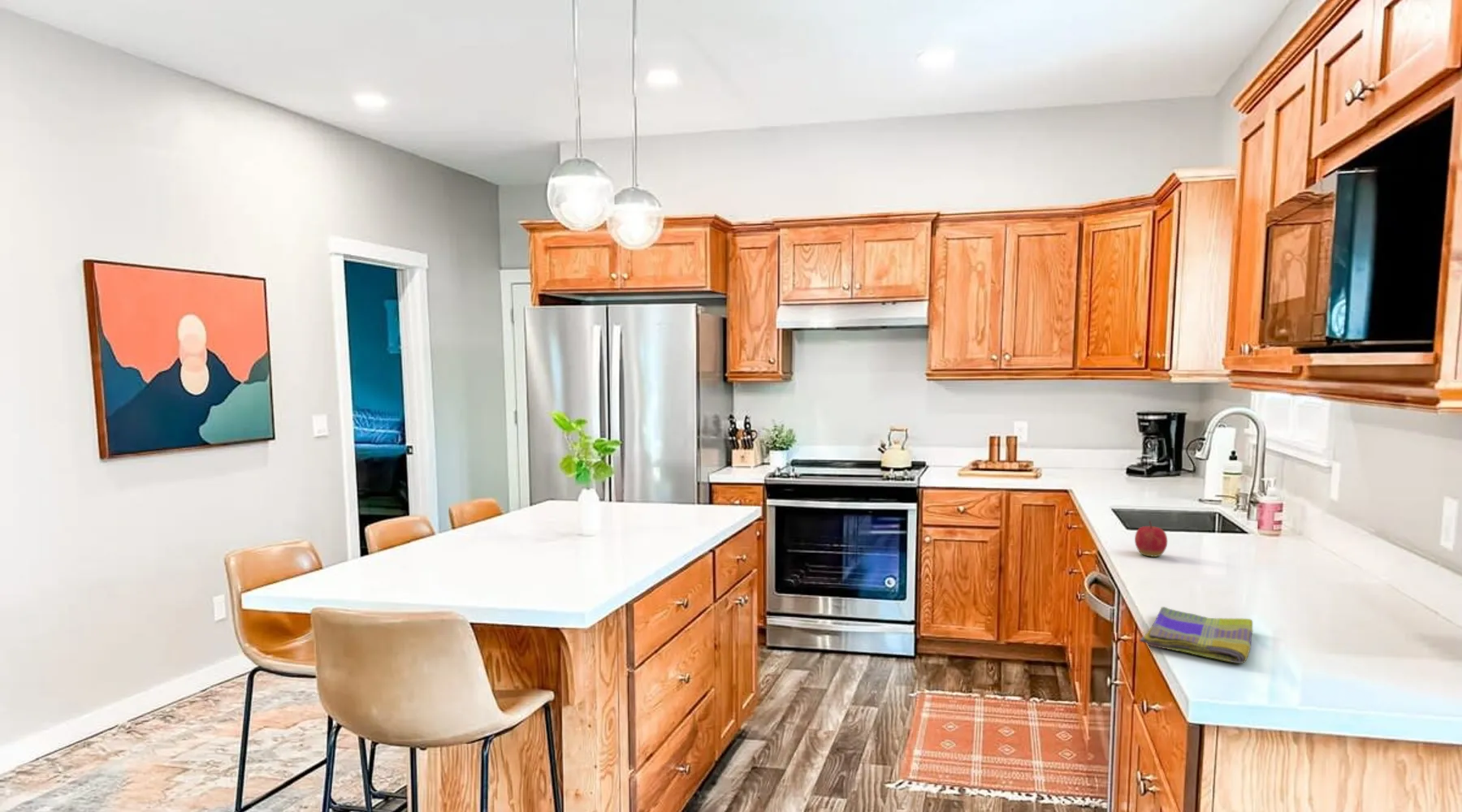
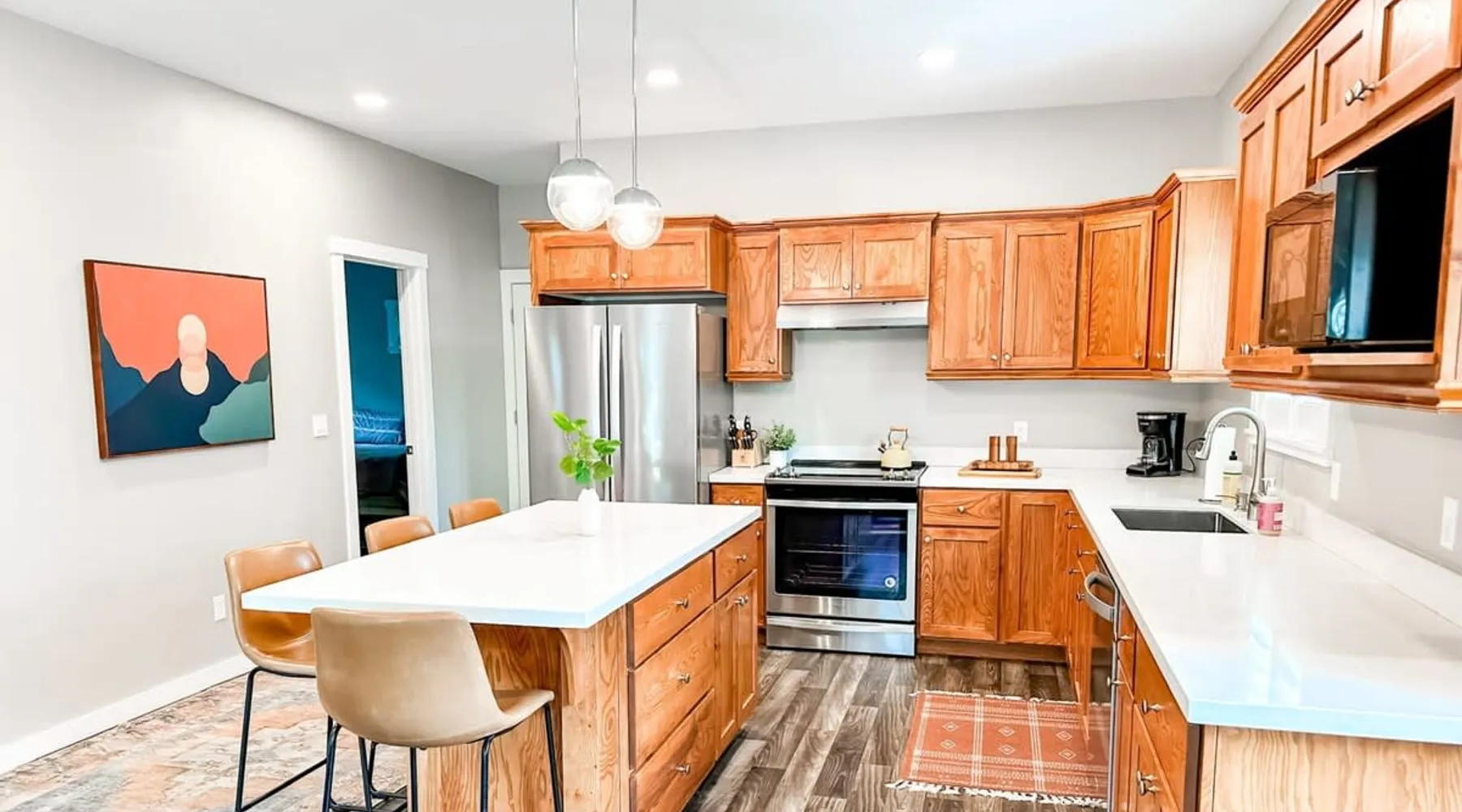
- dish towel [1139,606,1254,664]
- apple [1134,520,1168,558]
